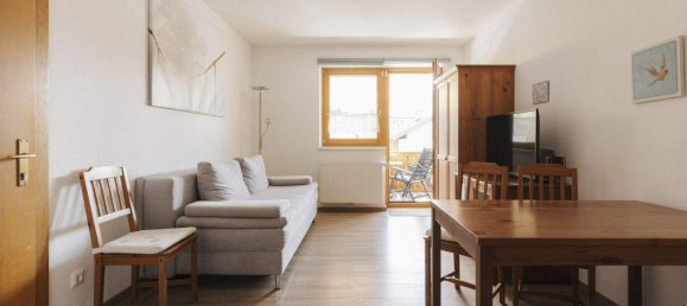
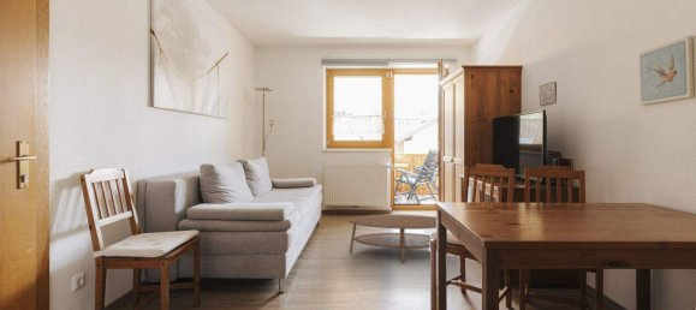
+ coffee table [346,214,438,264]
